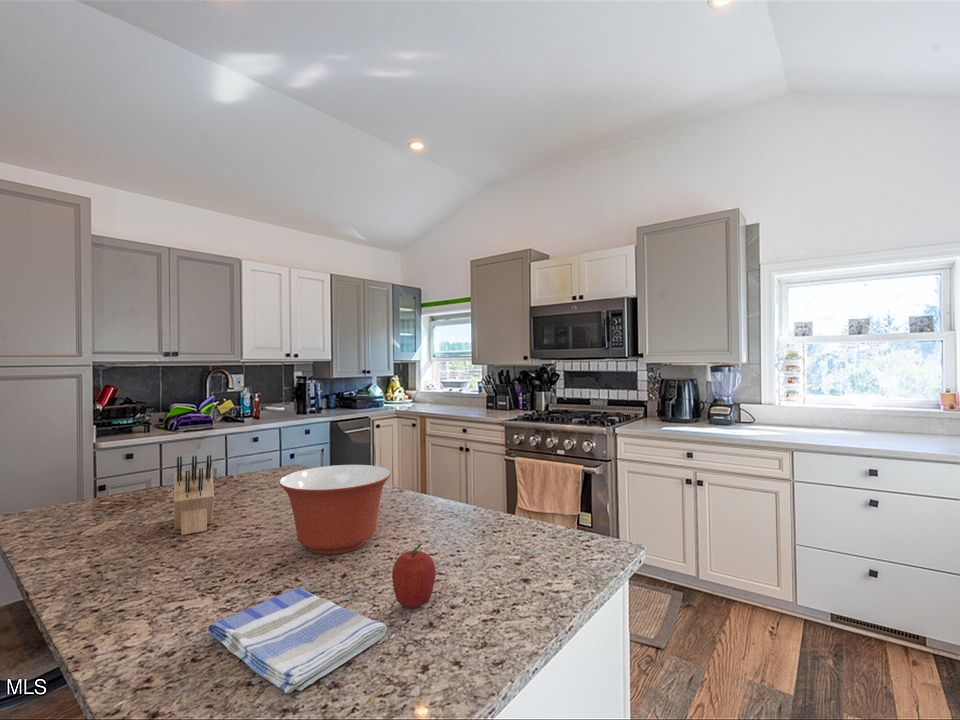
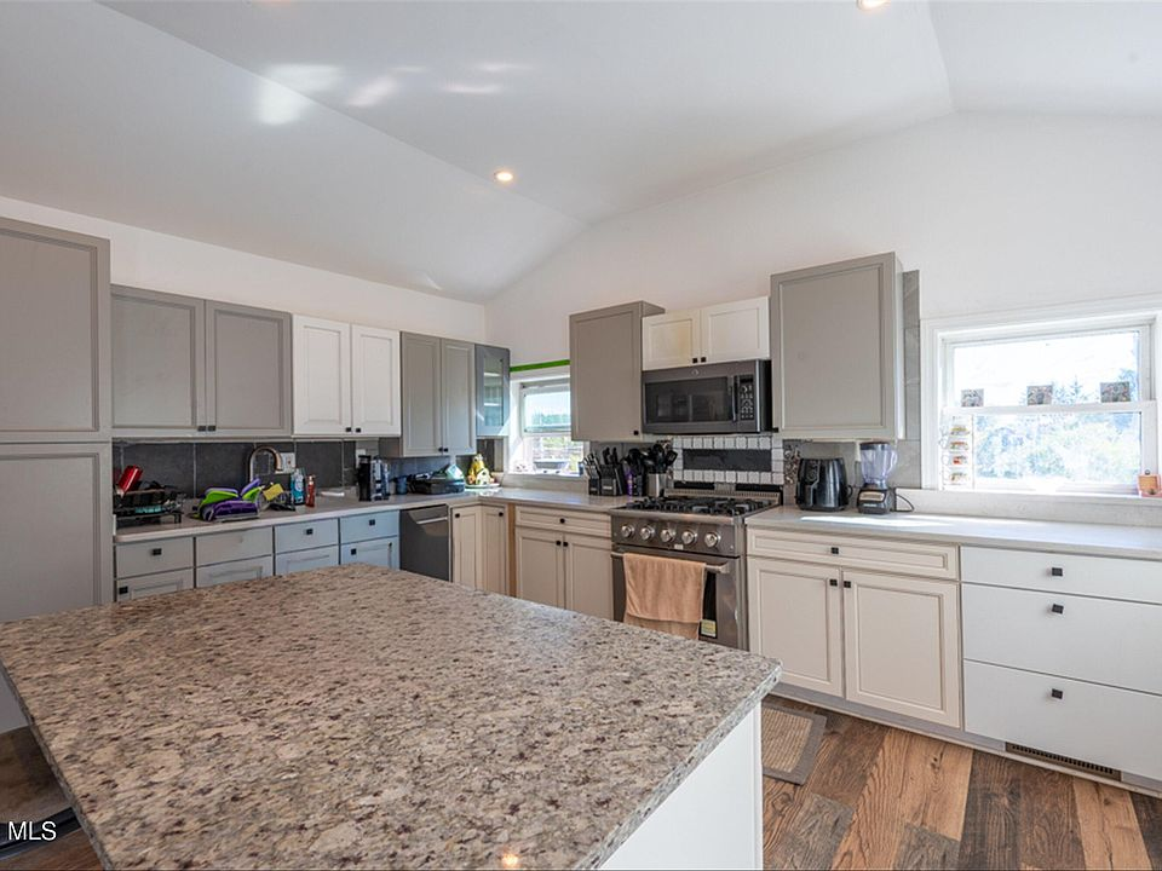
- mixing bowl [278,464,392,555]
- knife block [173,454,215,536]
- fruit [391,543,437,609]
- dish towel [207,587,388,694]
